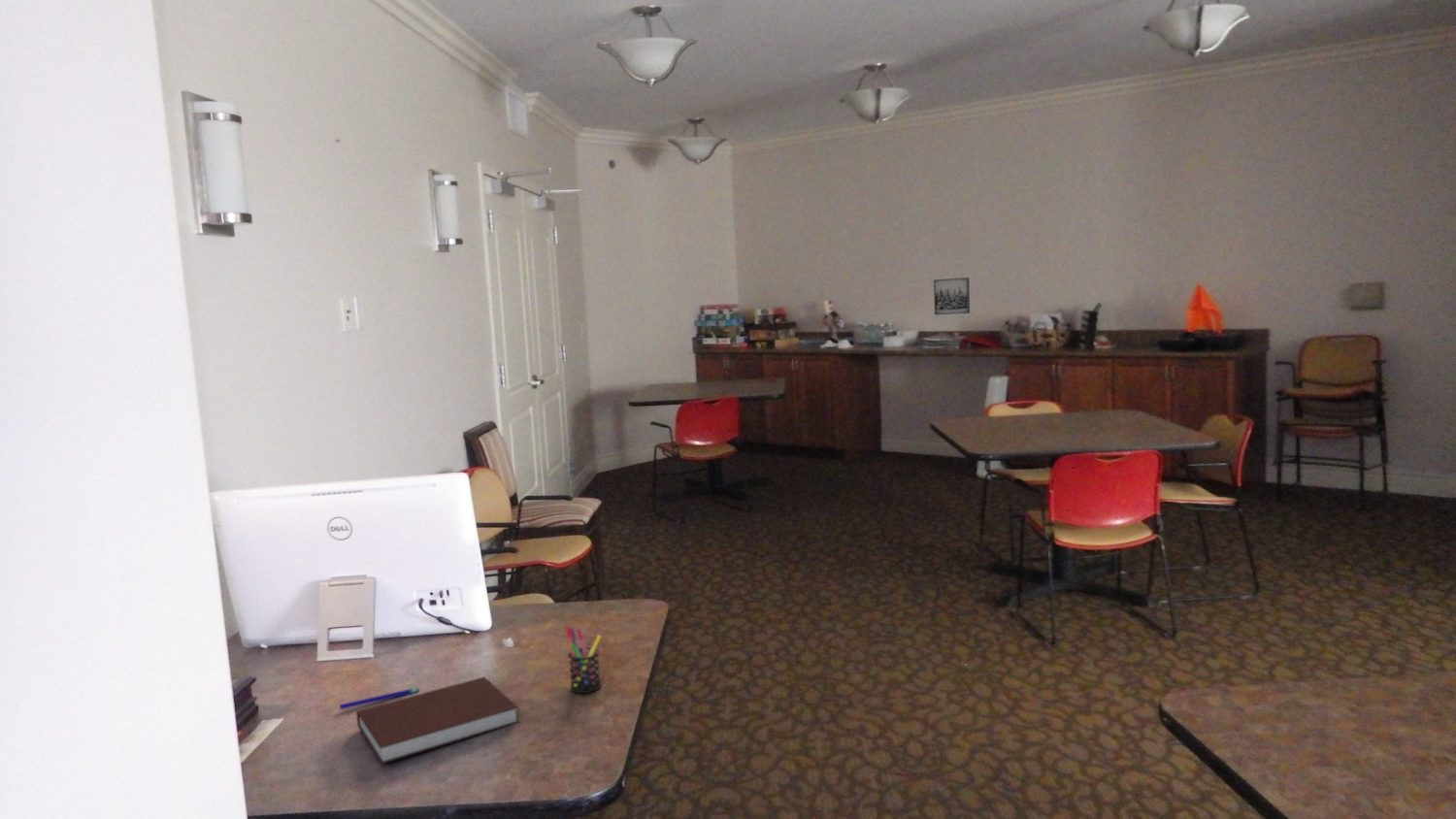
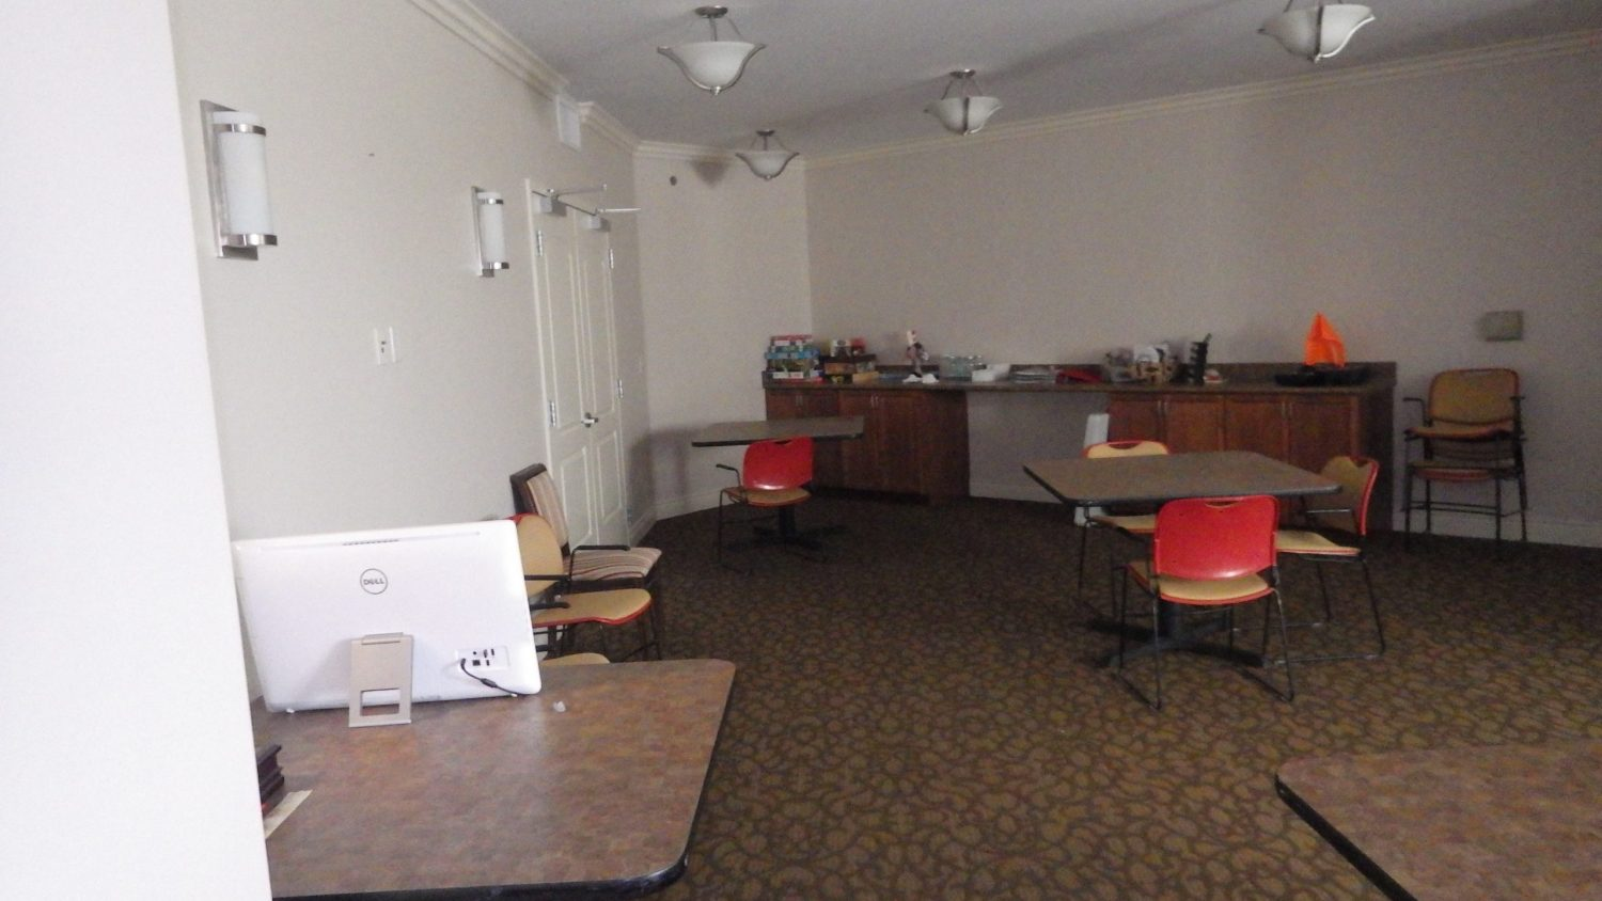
- pen [339,687,419,710]
- wall art [933,277,971,315]
- notebook [355,676,520,765]
- pen holder [565,626,602,694]
